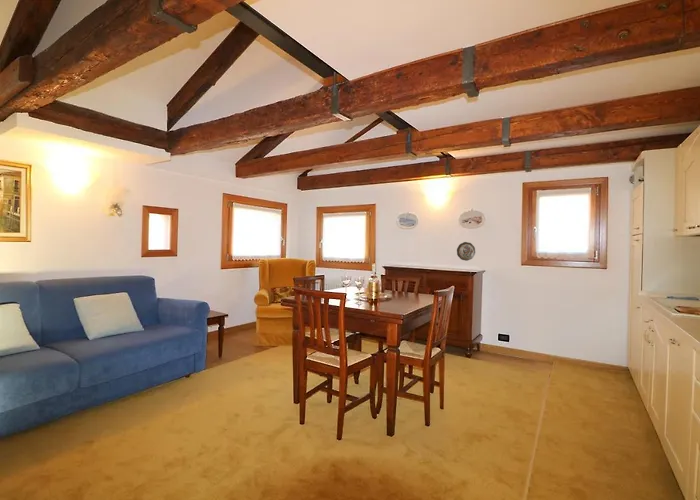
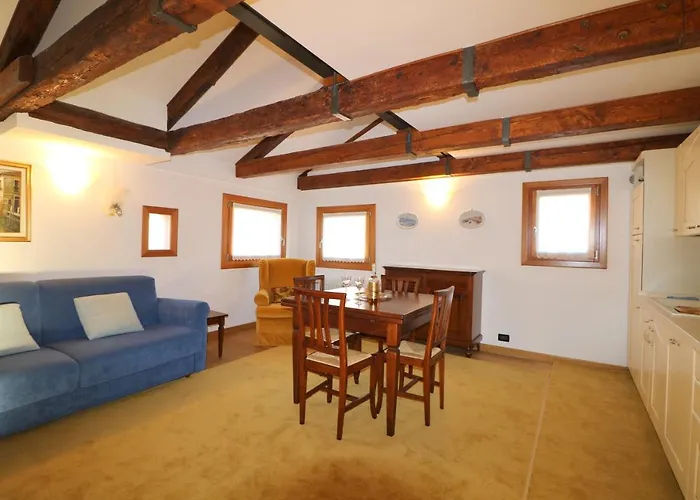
- decorative plate [456,241,476,262]
